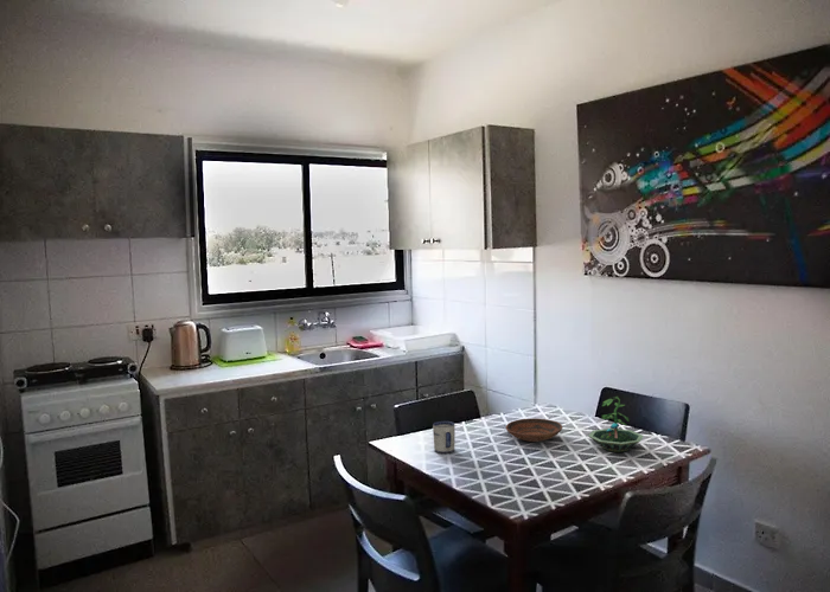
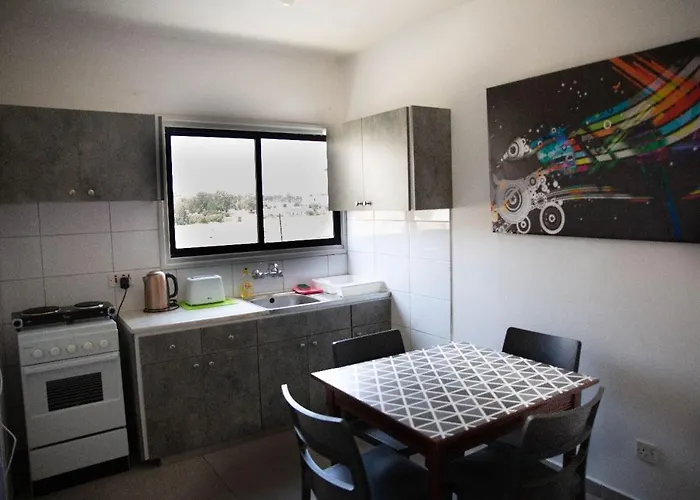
- terrarium [587,395,645,453]
- bowl [505,417,563,443]
- mug [432,420,456,455]
